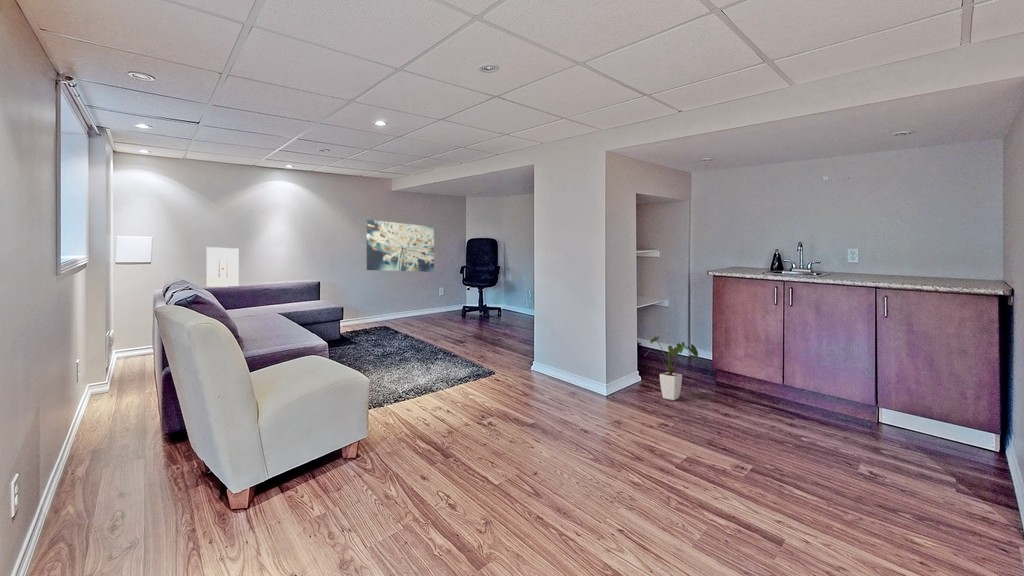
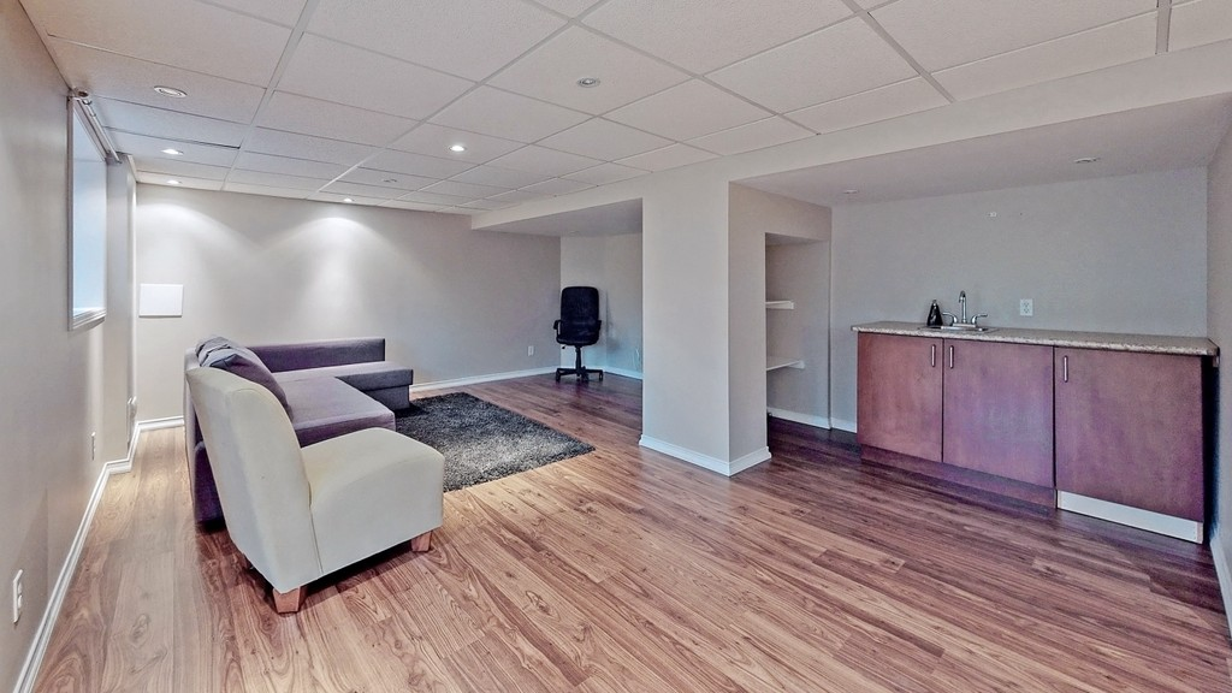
- wall art [206,246,240,288]
- wall art [366,219,435,273]
- house plant [644,336,699,401]
